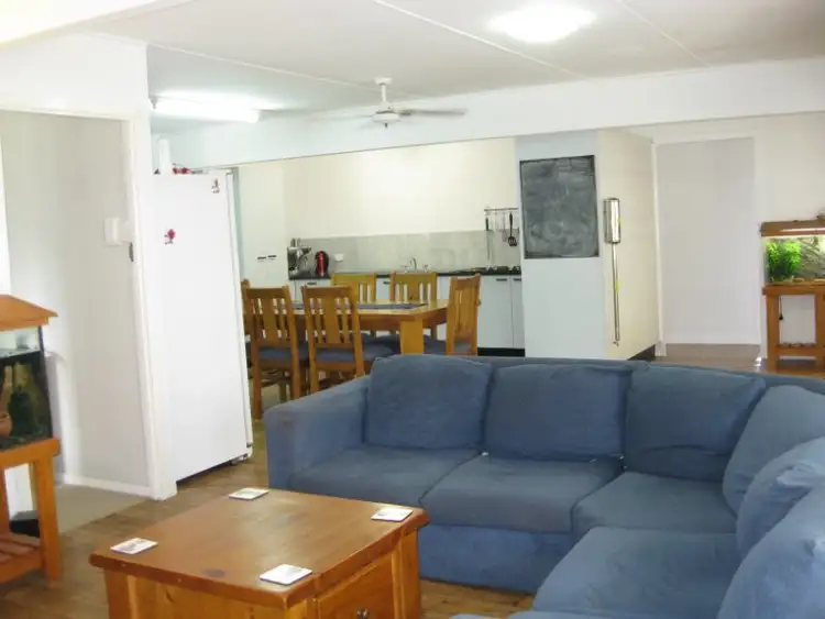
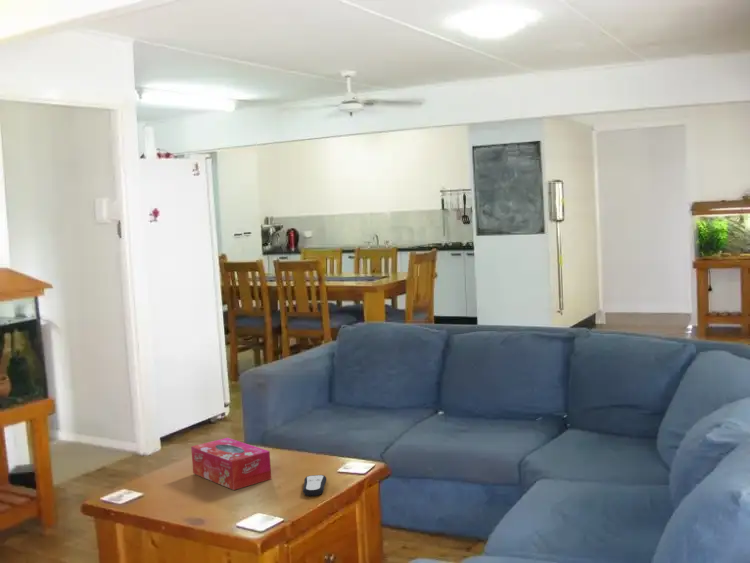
+ tissue box [190,437,272,491]
+ remote control [302,474,327,497]
